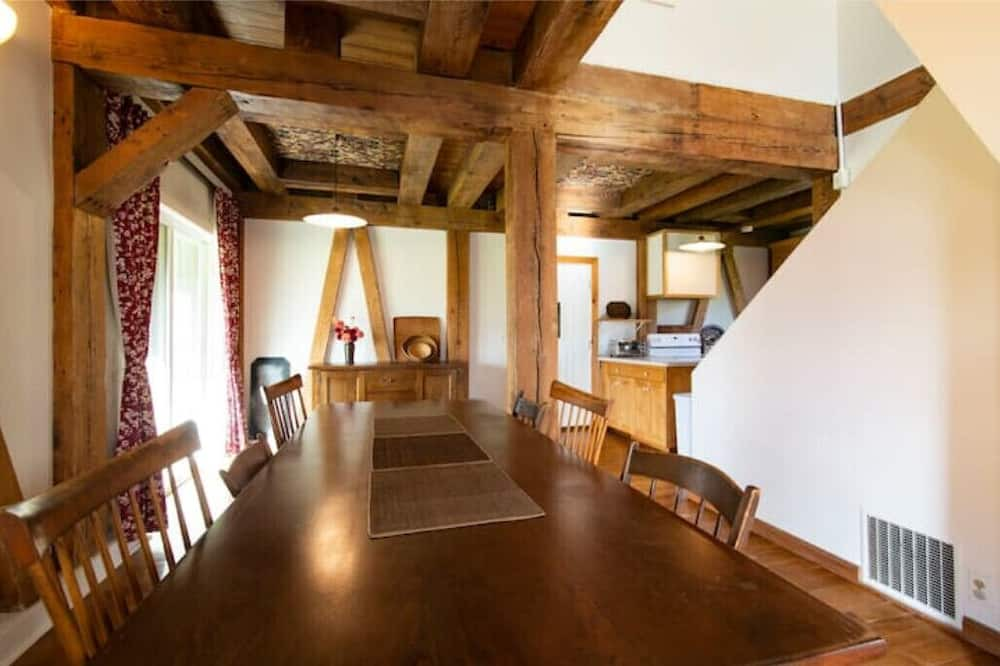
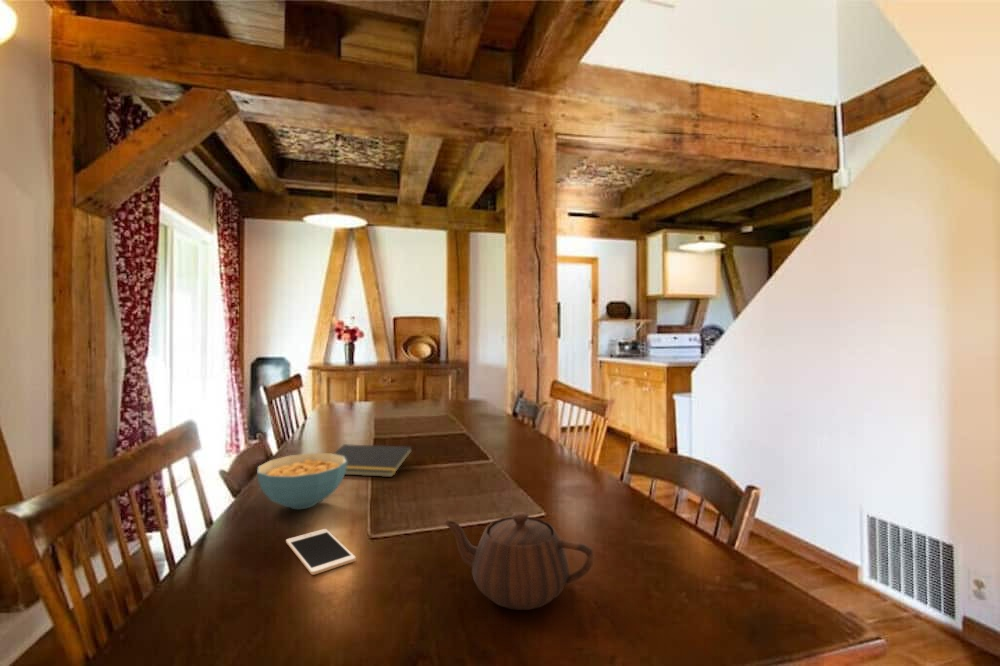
+ teapot [442,511,596,611]
+ cell phone [285,528,357,576]
+ notepad [333,443,413,478]
+ cereal bowl [256,452,347,510]
